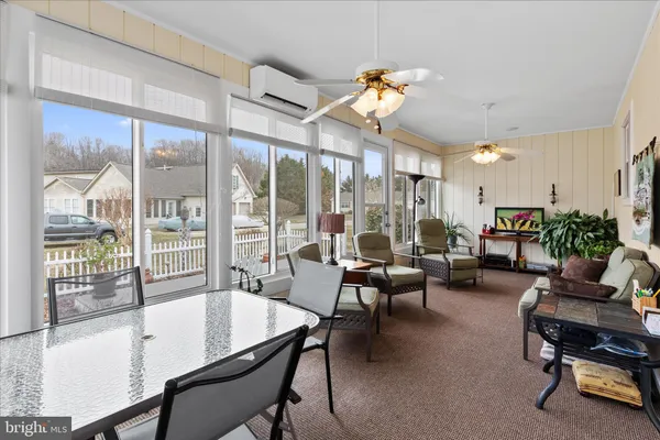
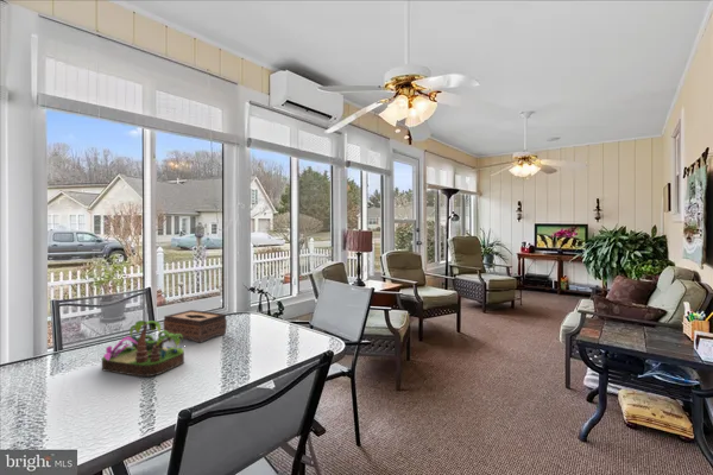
+ plant [101,319,185,378]
+ tissue box [163,309,228,343]
